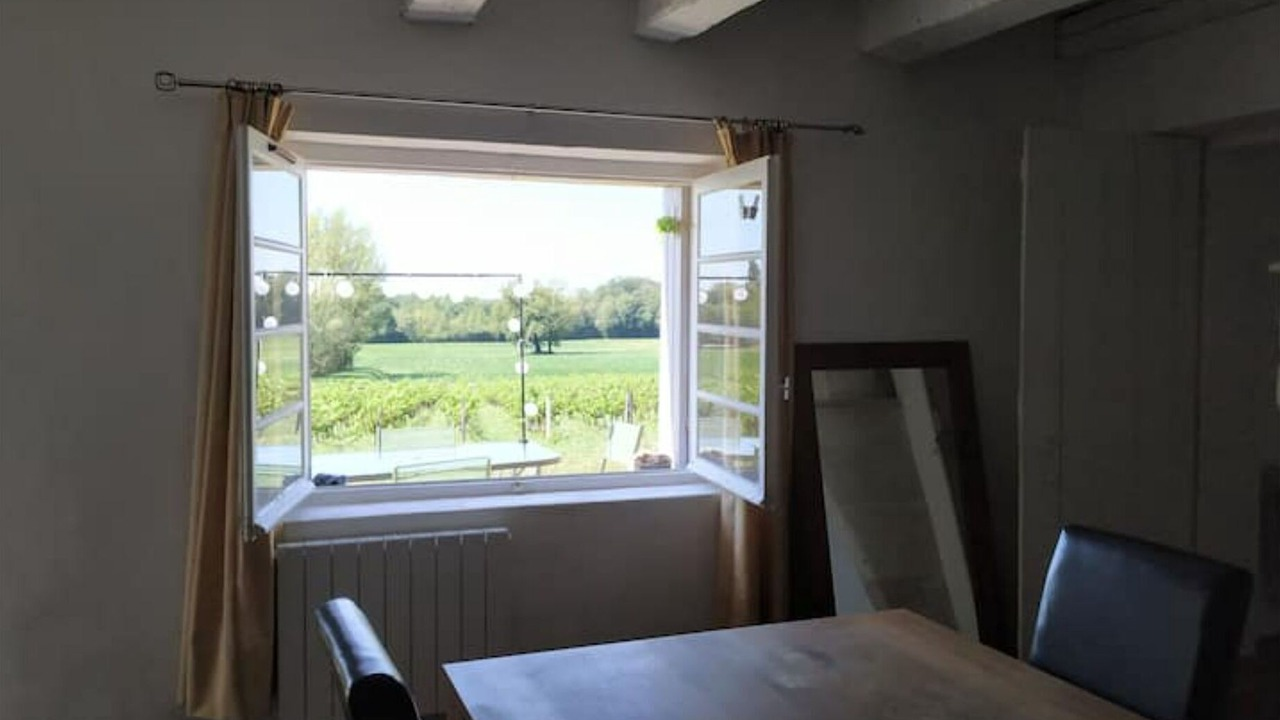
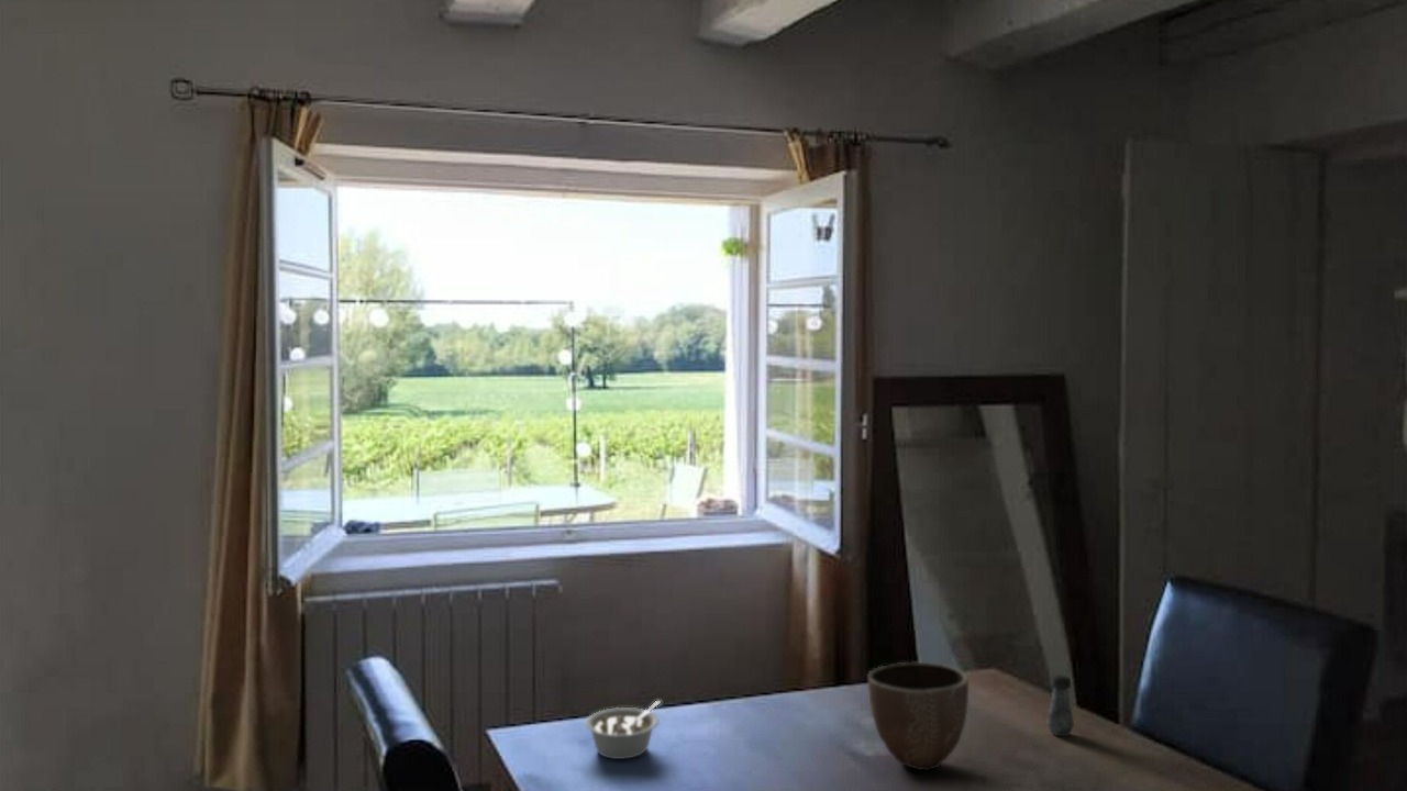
+ legume [584,700,662,760]
+ salt shaker [1046,673,1075,737]
+ decorative bowl [867,661,970,771]
